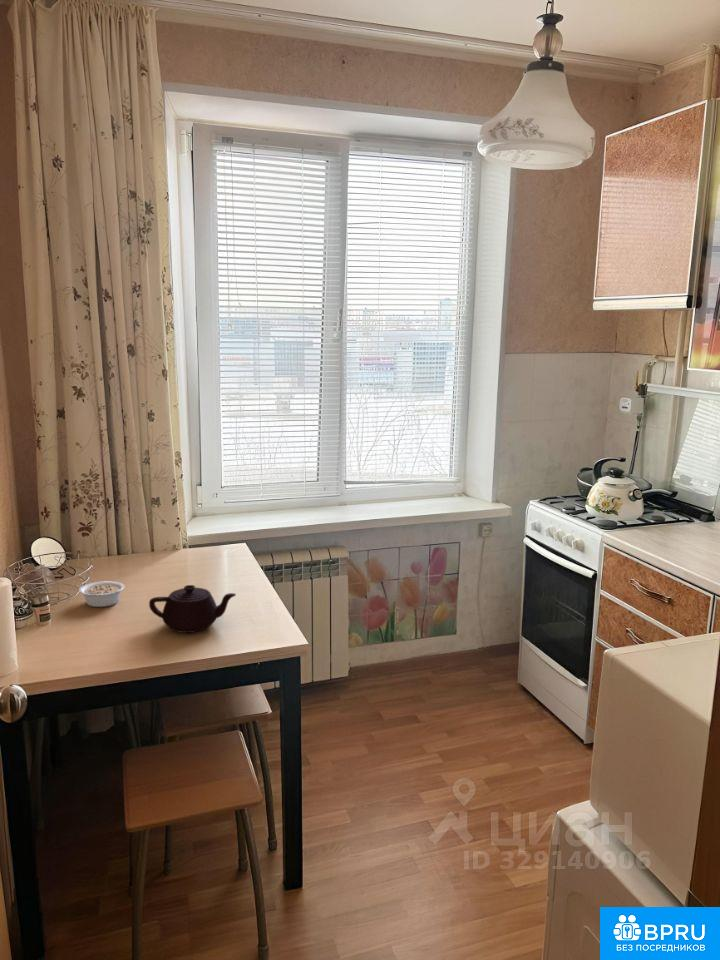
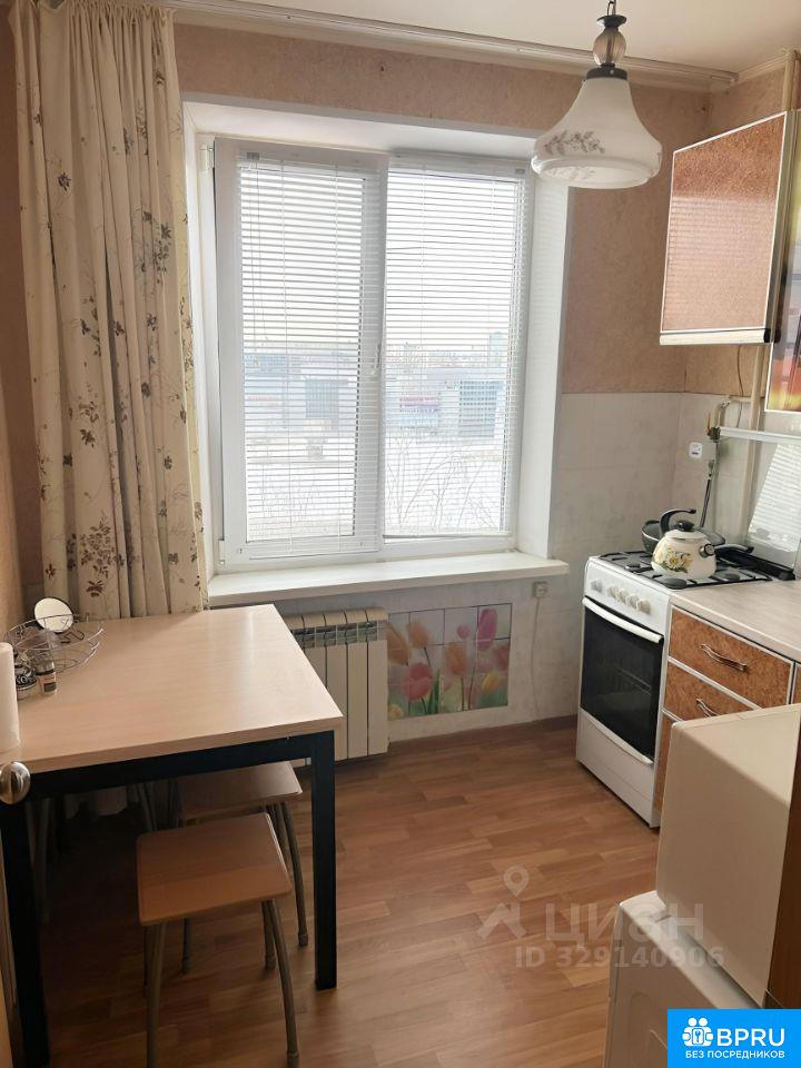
- teapot [148,584,237,634]
- legume [78,580,126,608]
